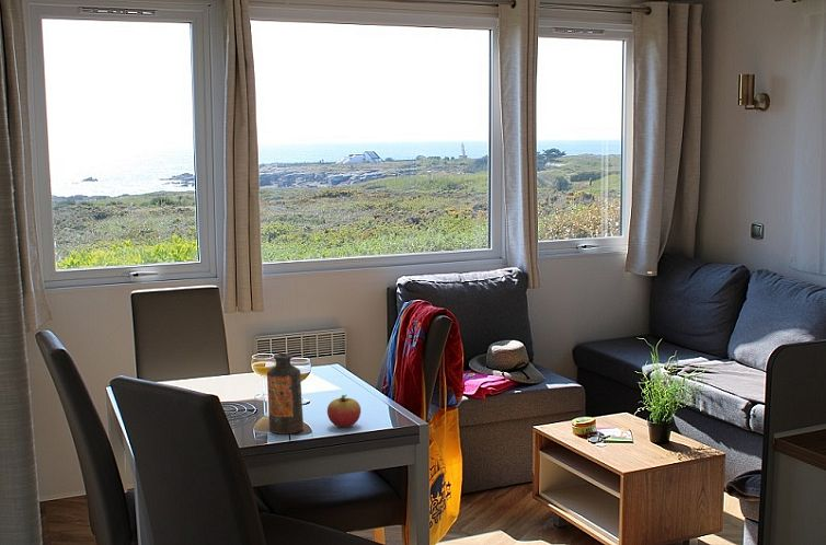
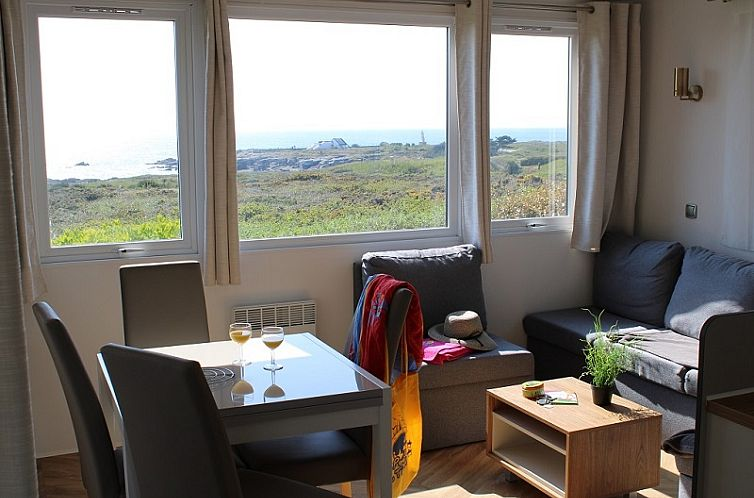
- fruit [326,393,362,429]
- bottle [266,352,305,436]
